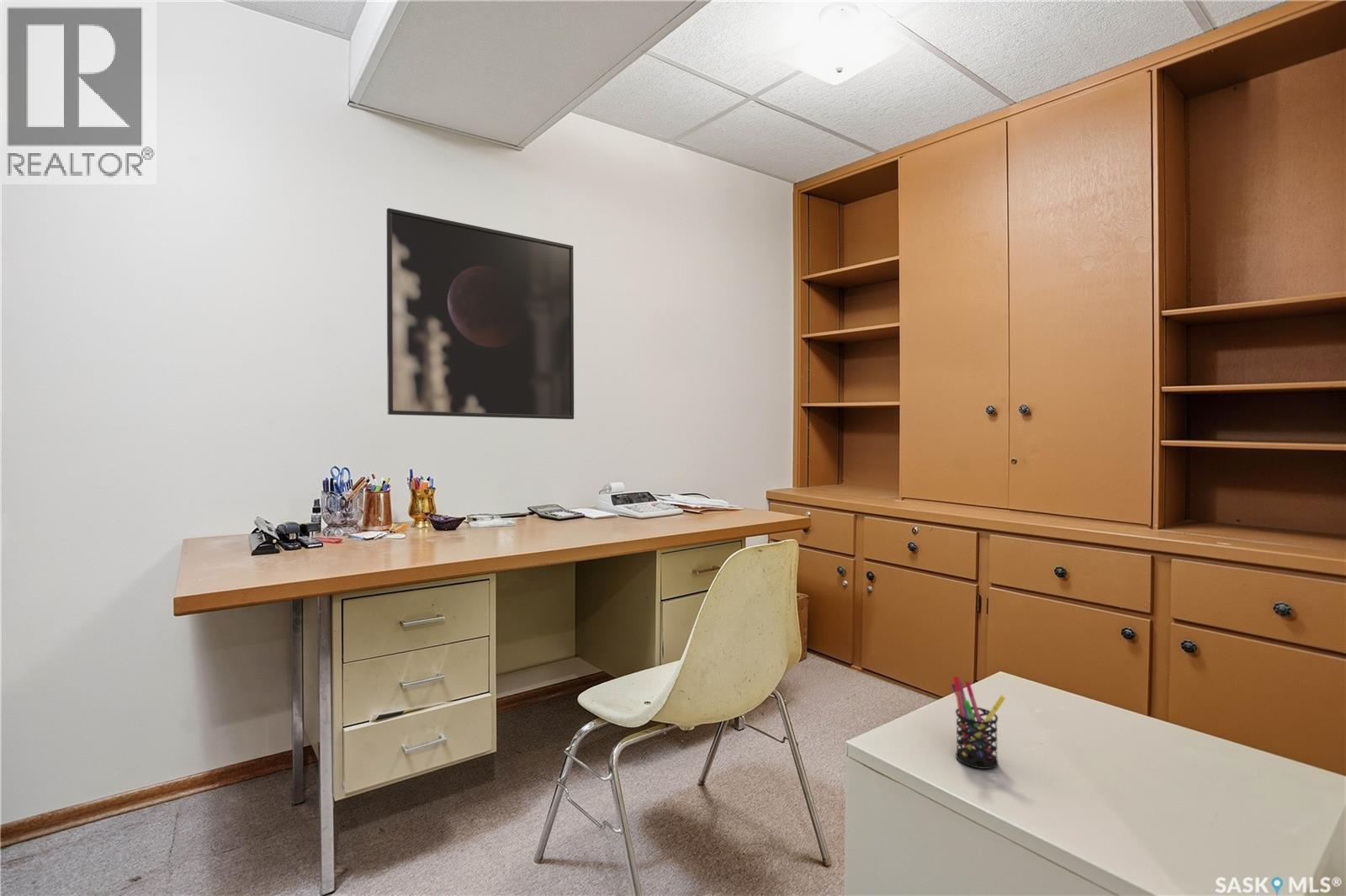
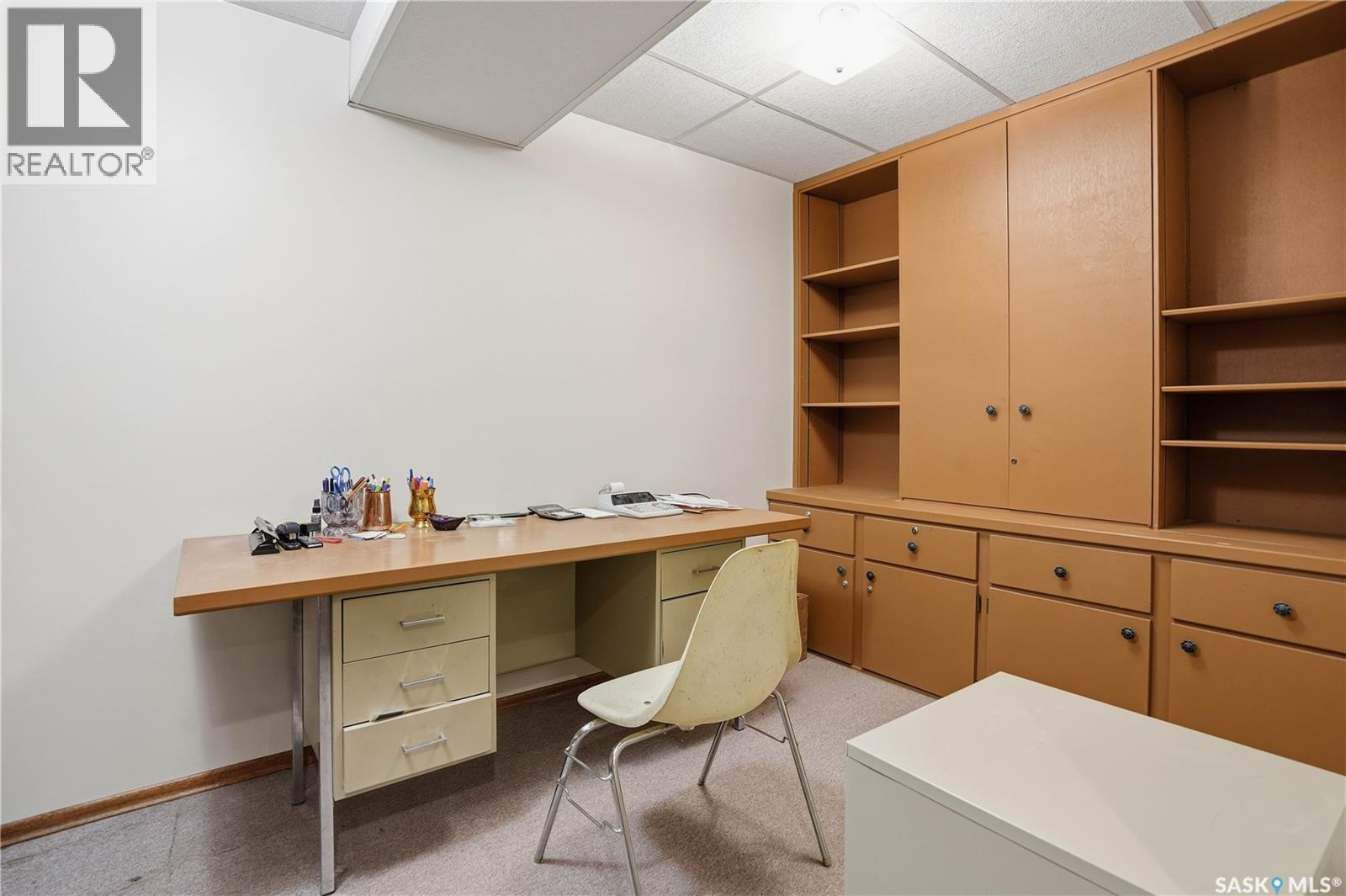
- pen holder [951,675,1006,770]
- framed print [386,207,575,420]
